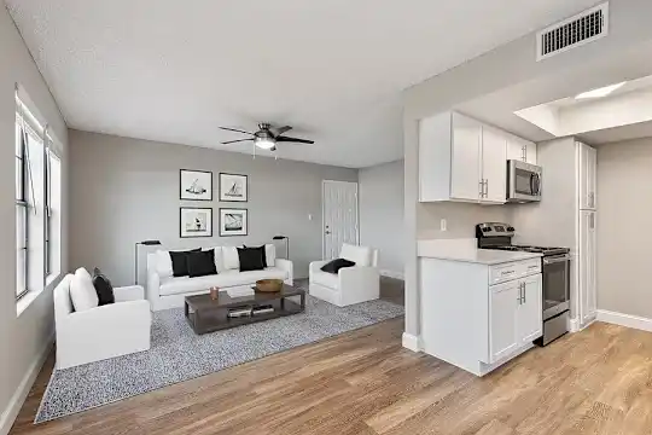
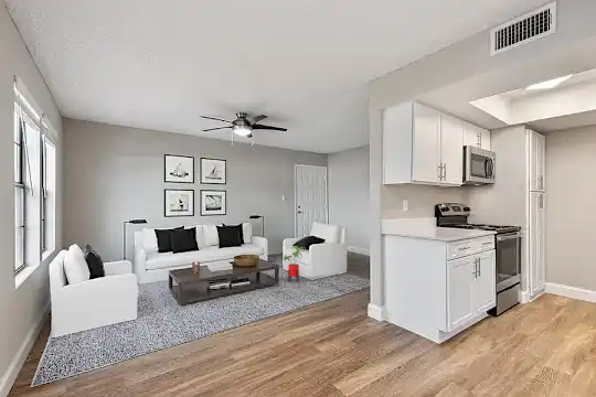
+ house plant [281,245,306,283]
